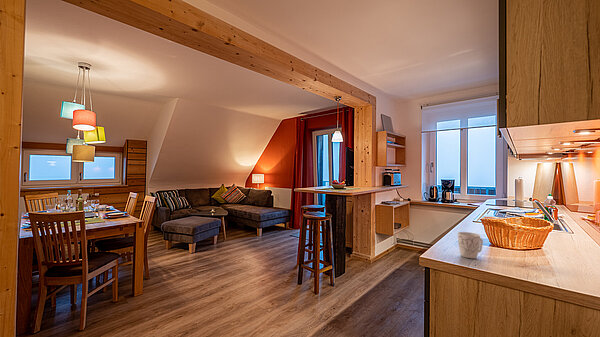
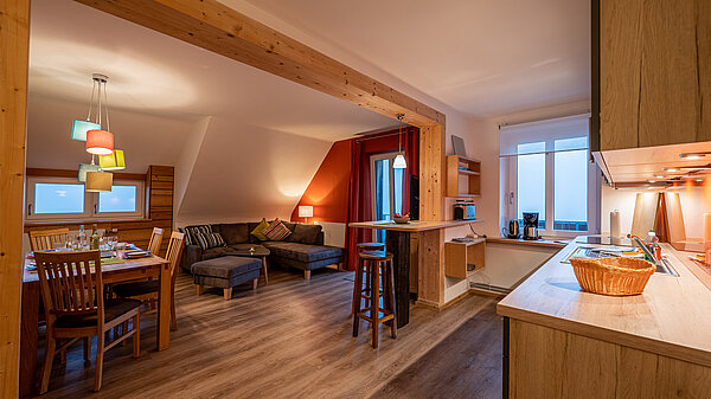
- mug [457,231,484,259]
